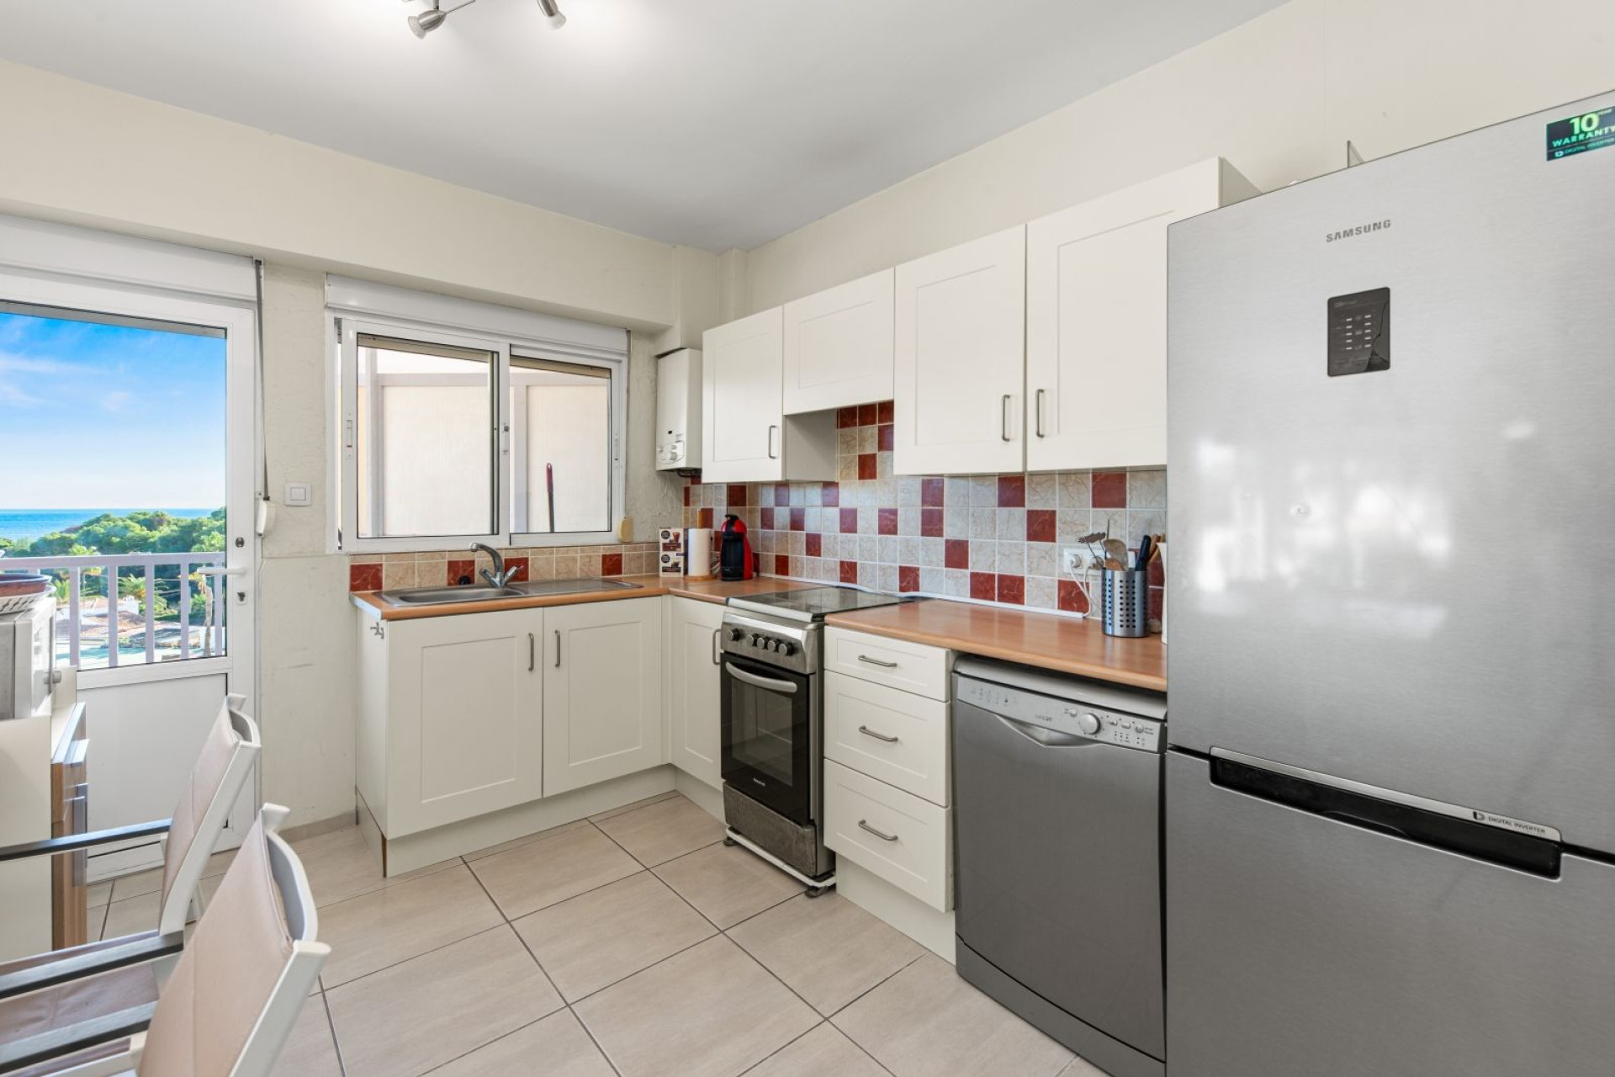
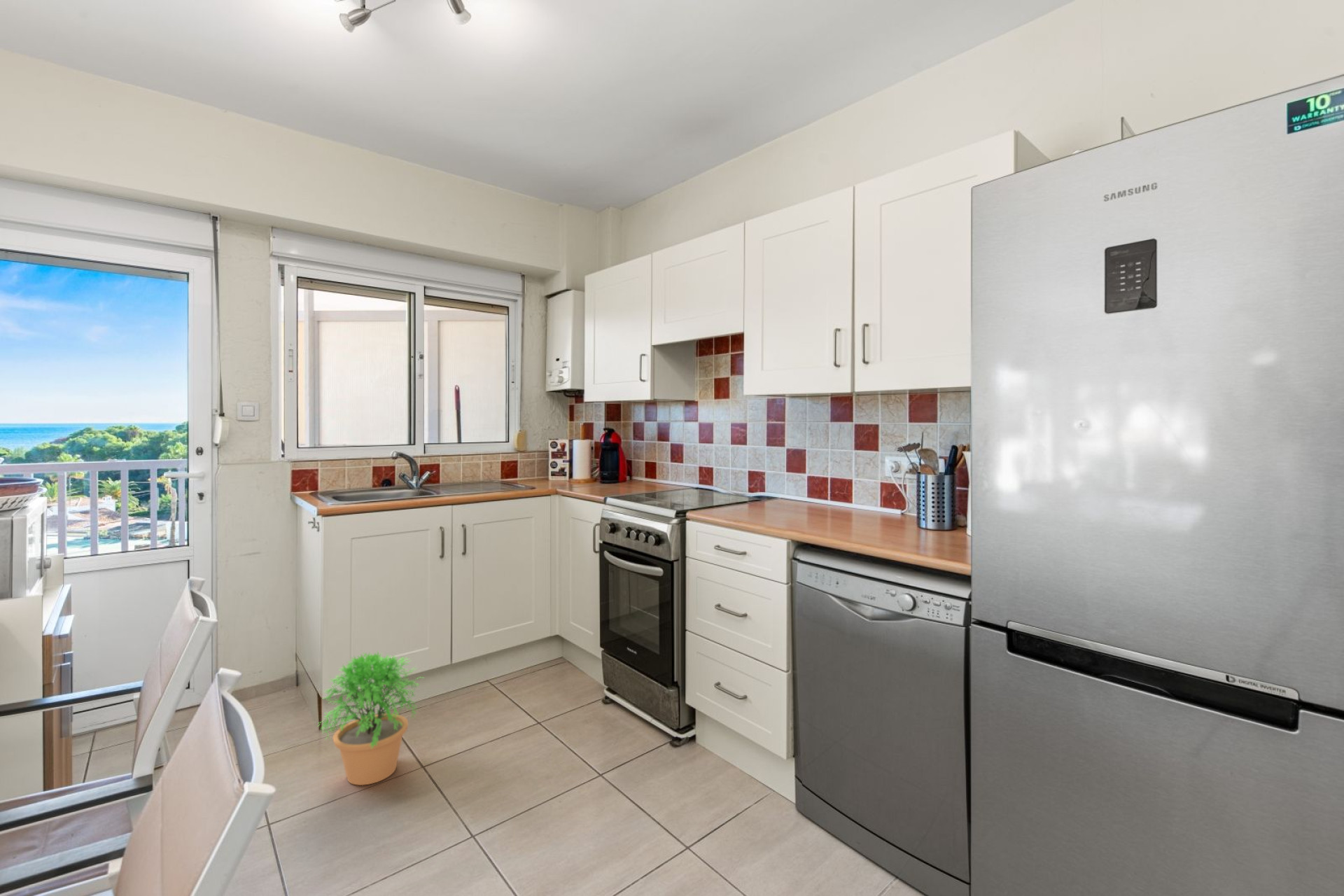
+ potted plant [317,651,424,786]
